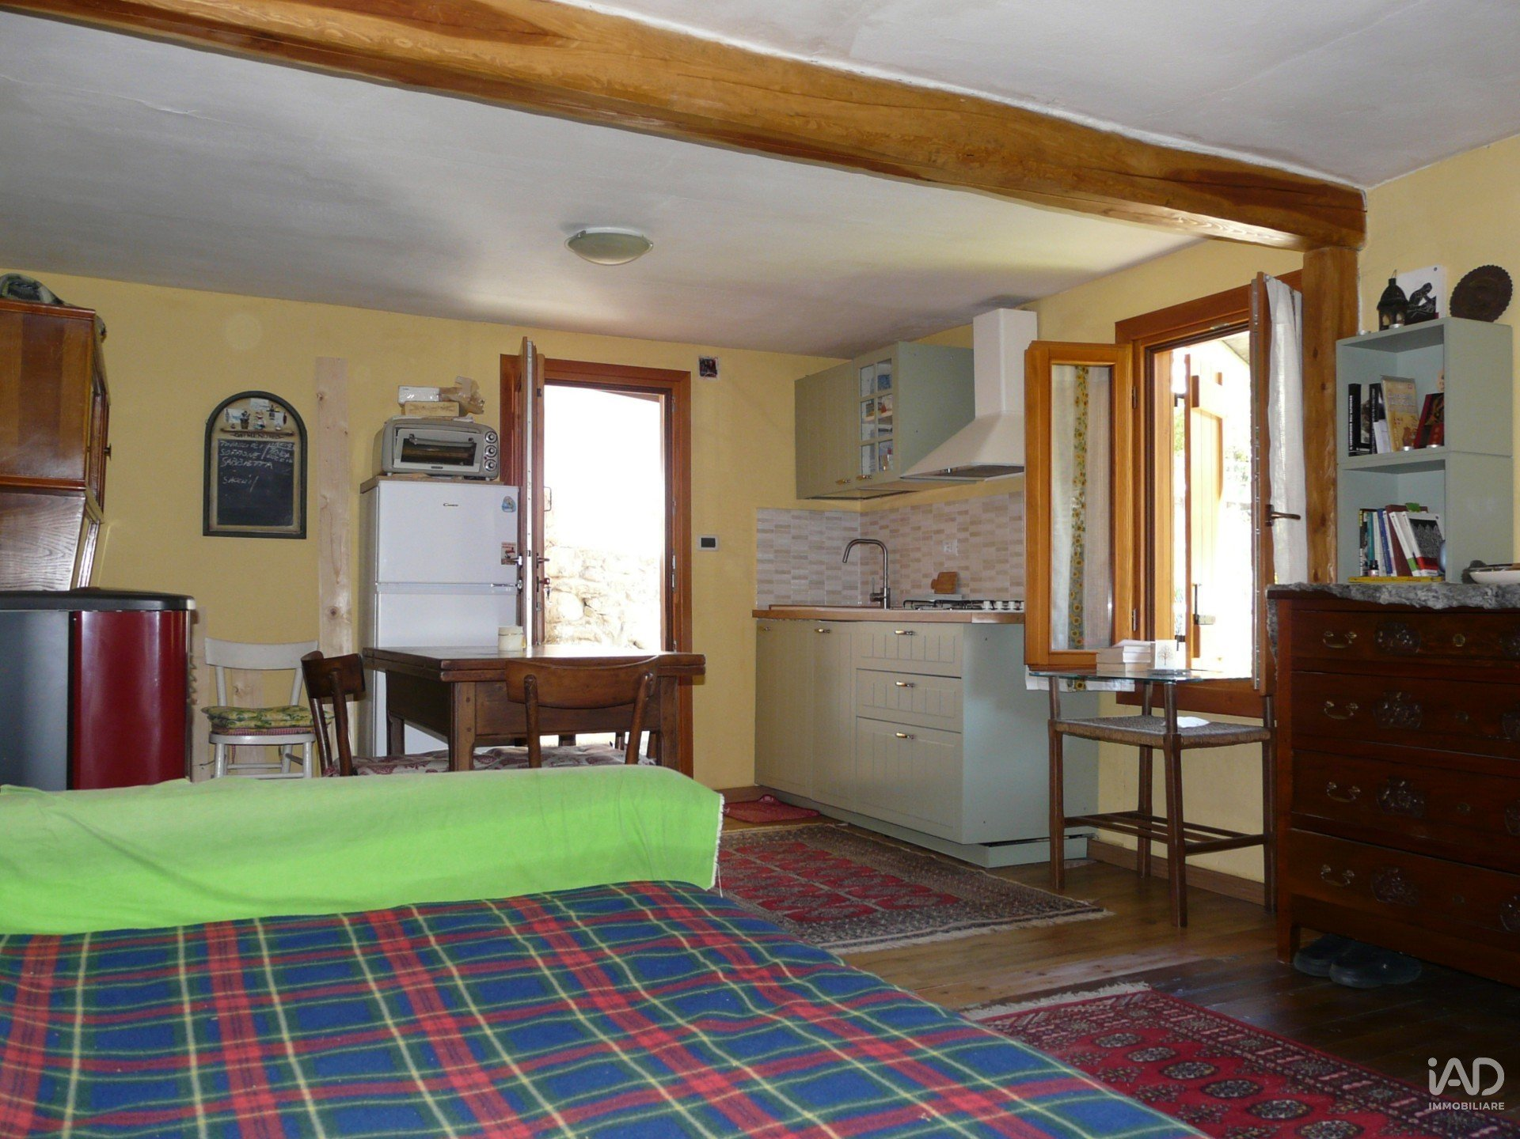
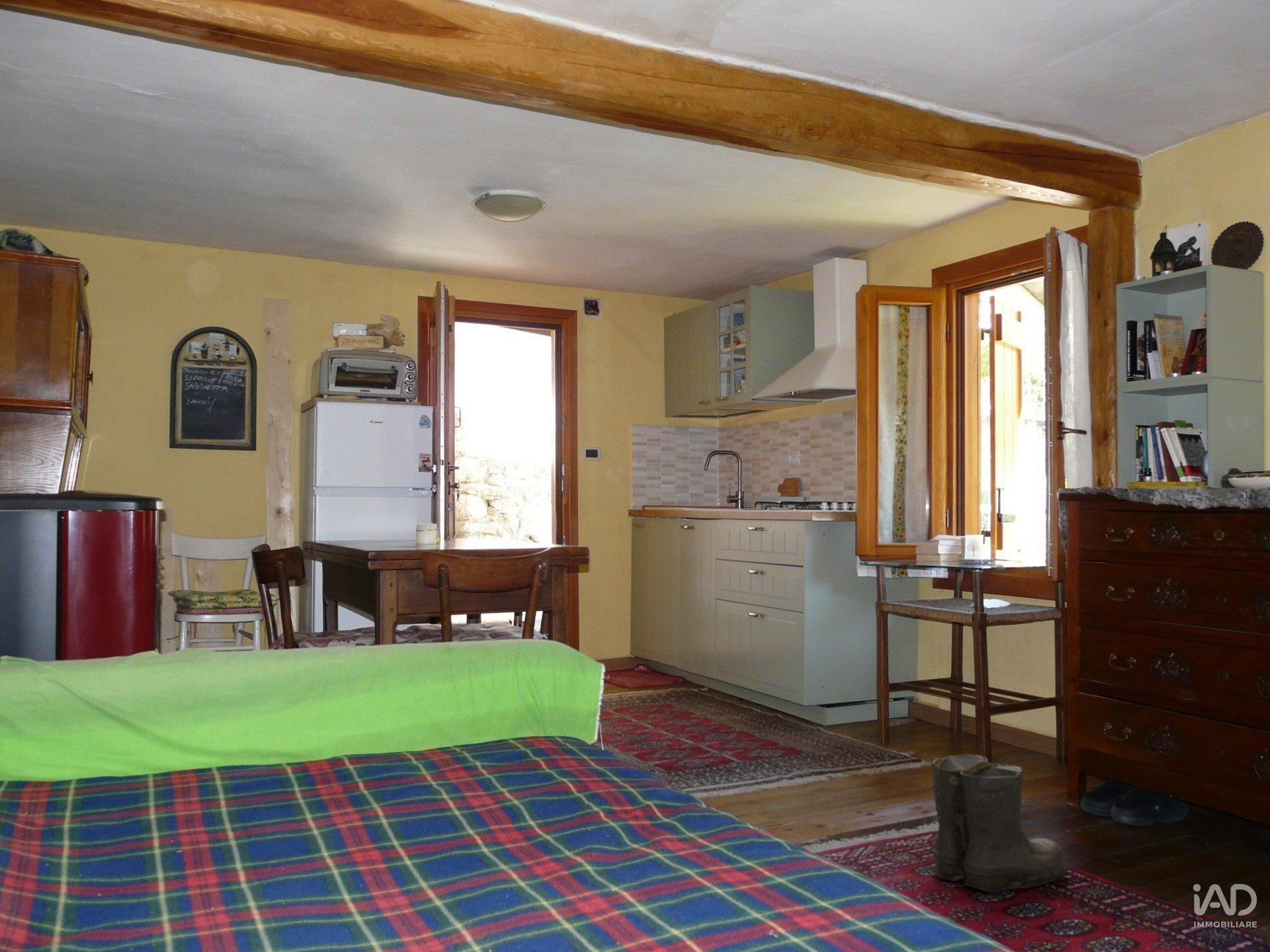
+ boots [927,754,1070,893]
